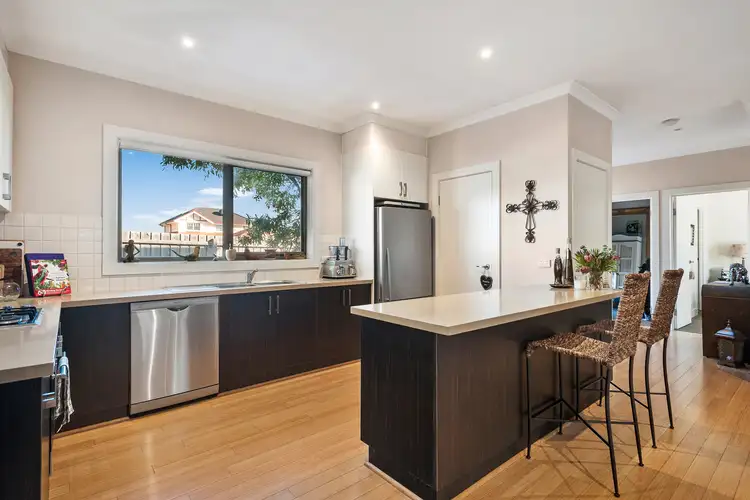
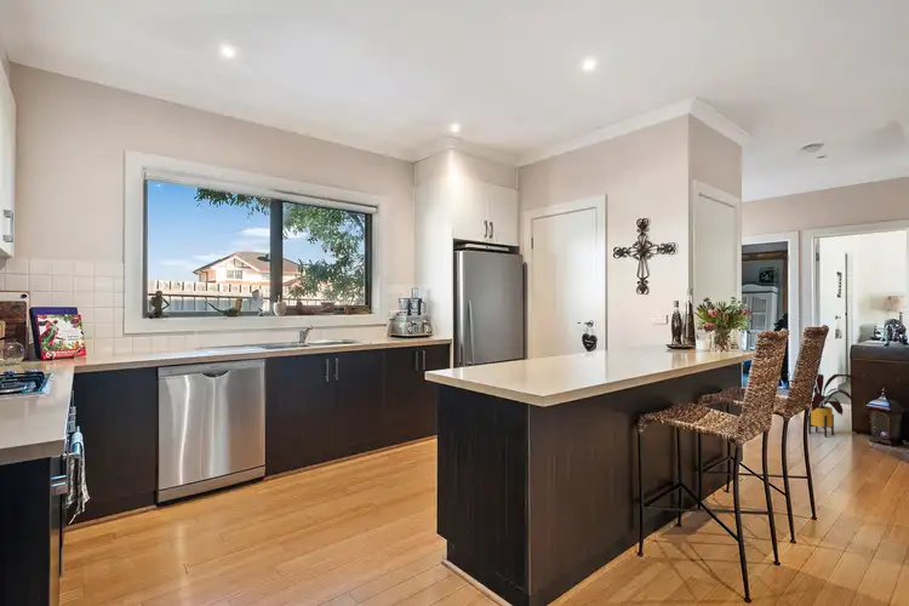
+ house plant [807,373,865,439]
